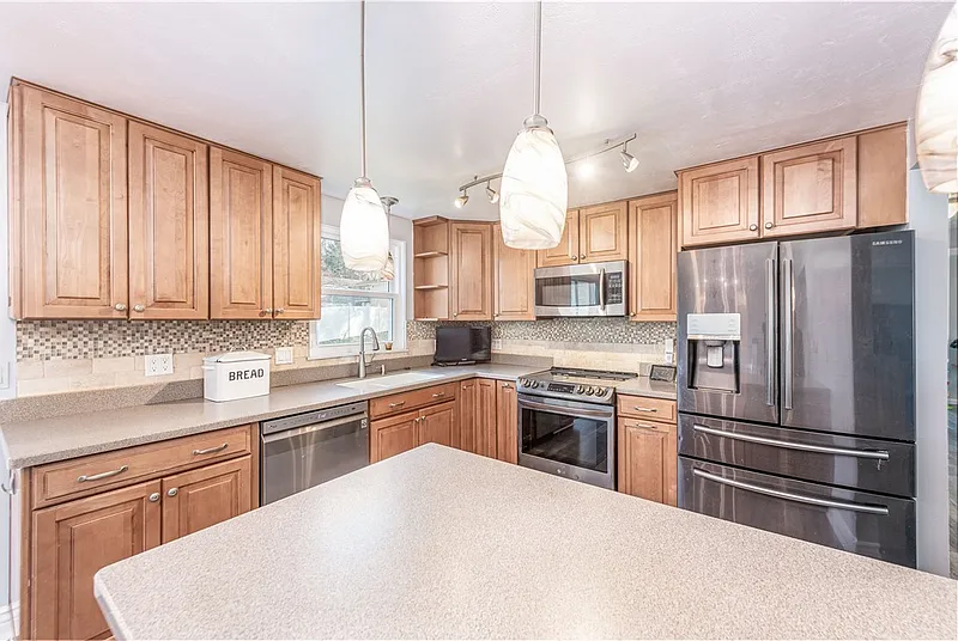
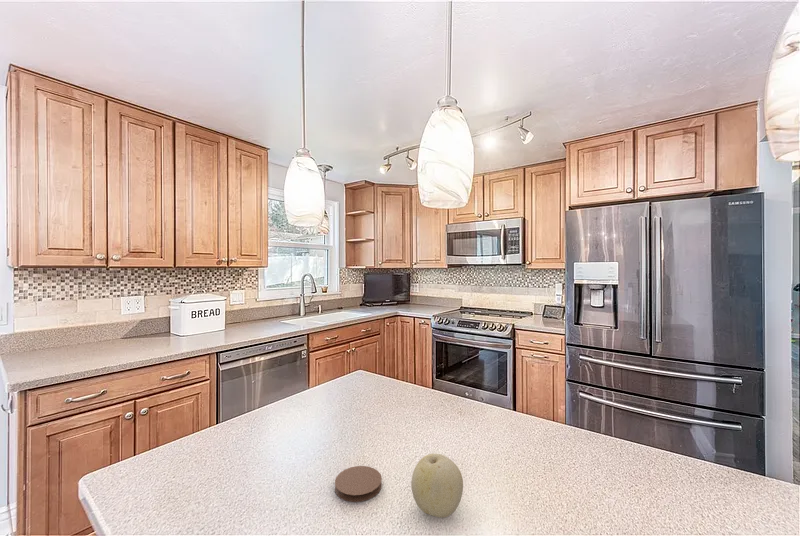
+ fruit [410,452,464,519]
+ coaster [334,465,383,503]
